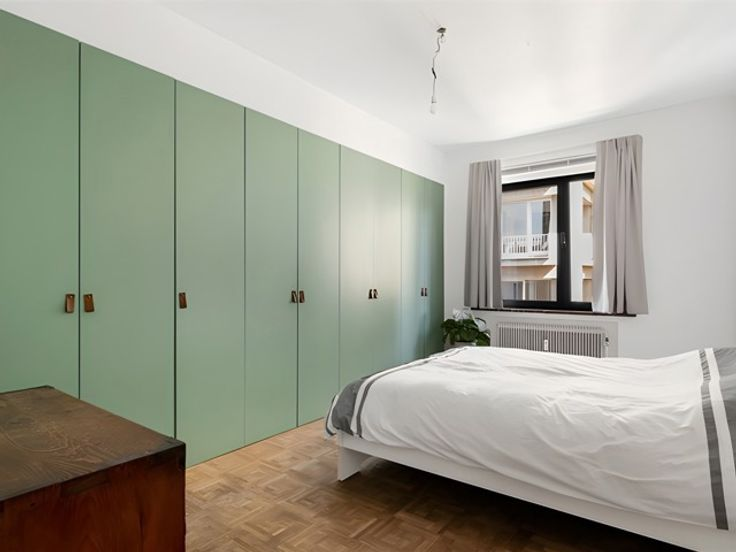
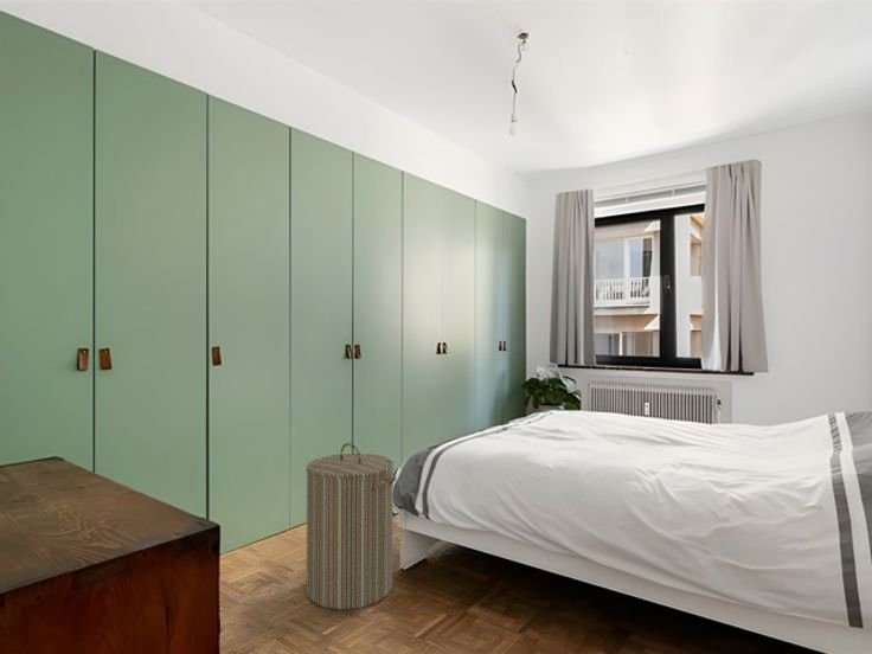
+ laundry hamper [306,442,397,611]
